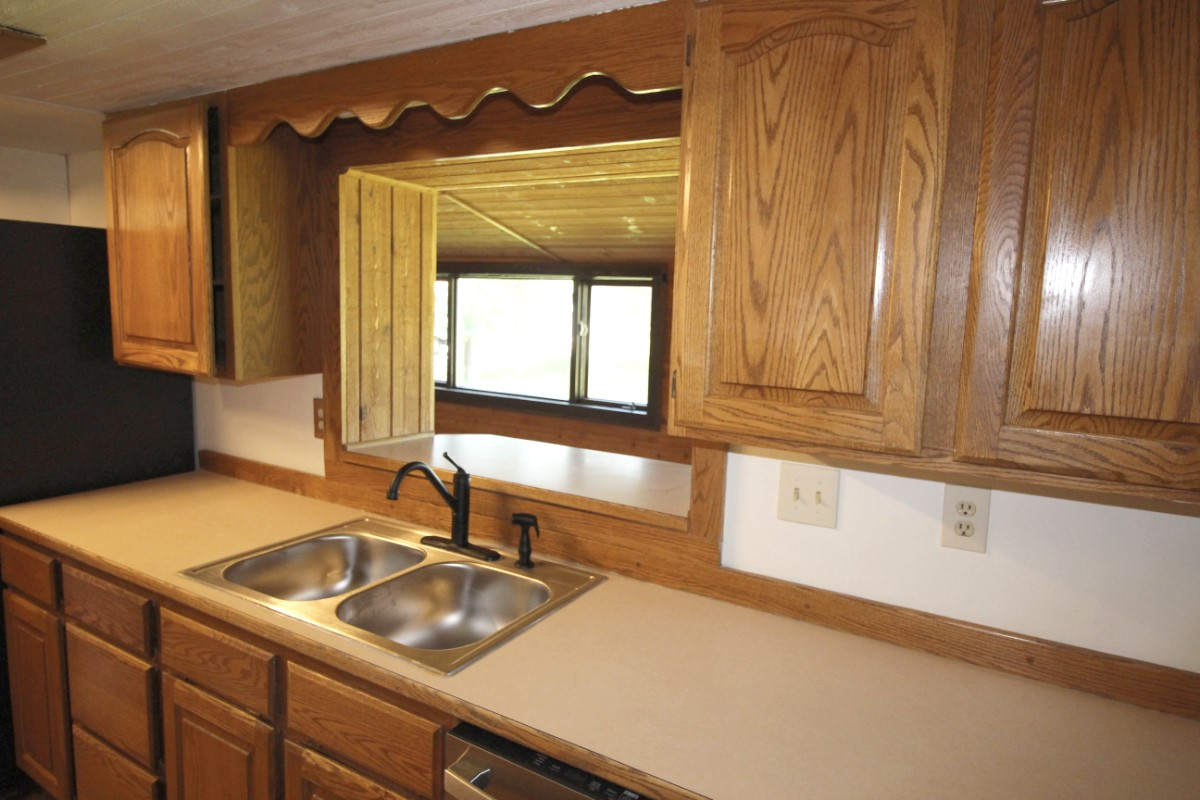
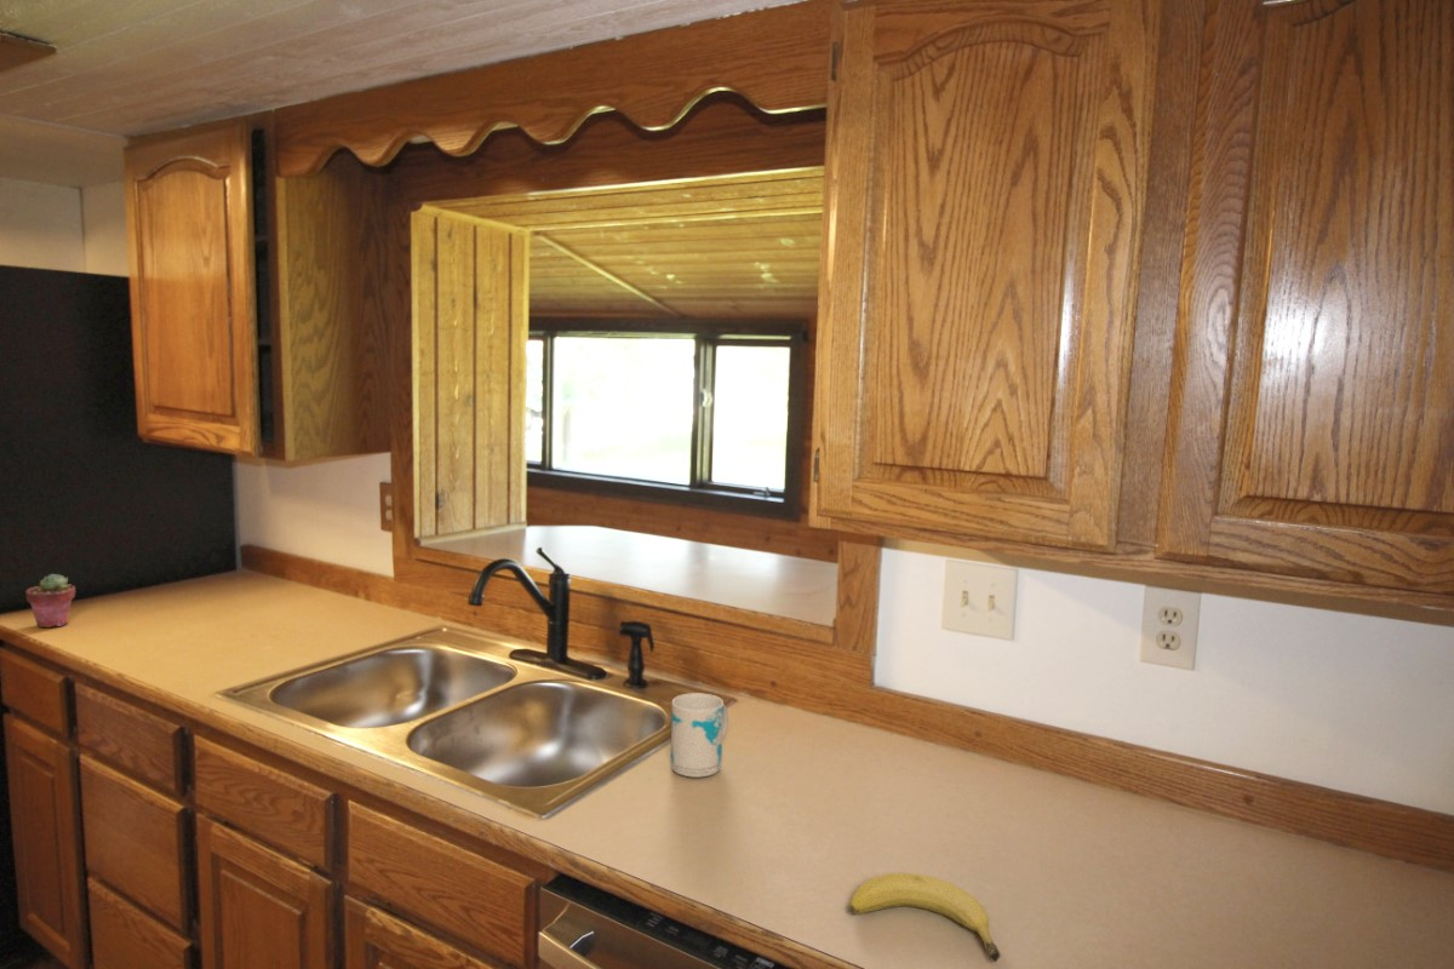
+ mug [670,692,729,779]
+ fruit [847,872,1002,963]
+ potted succulent [24,573,76,629]
